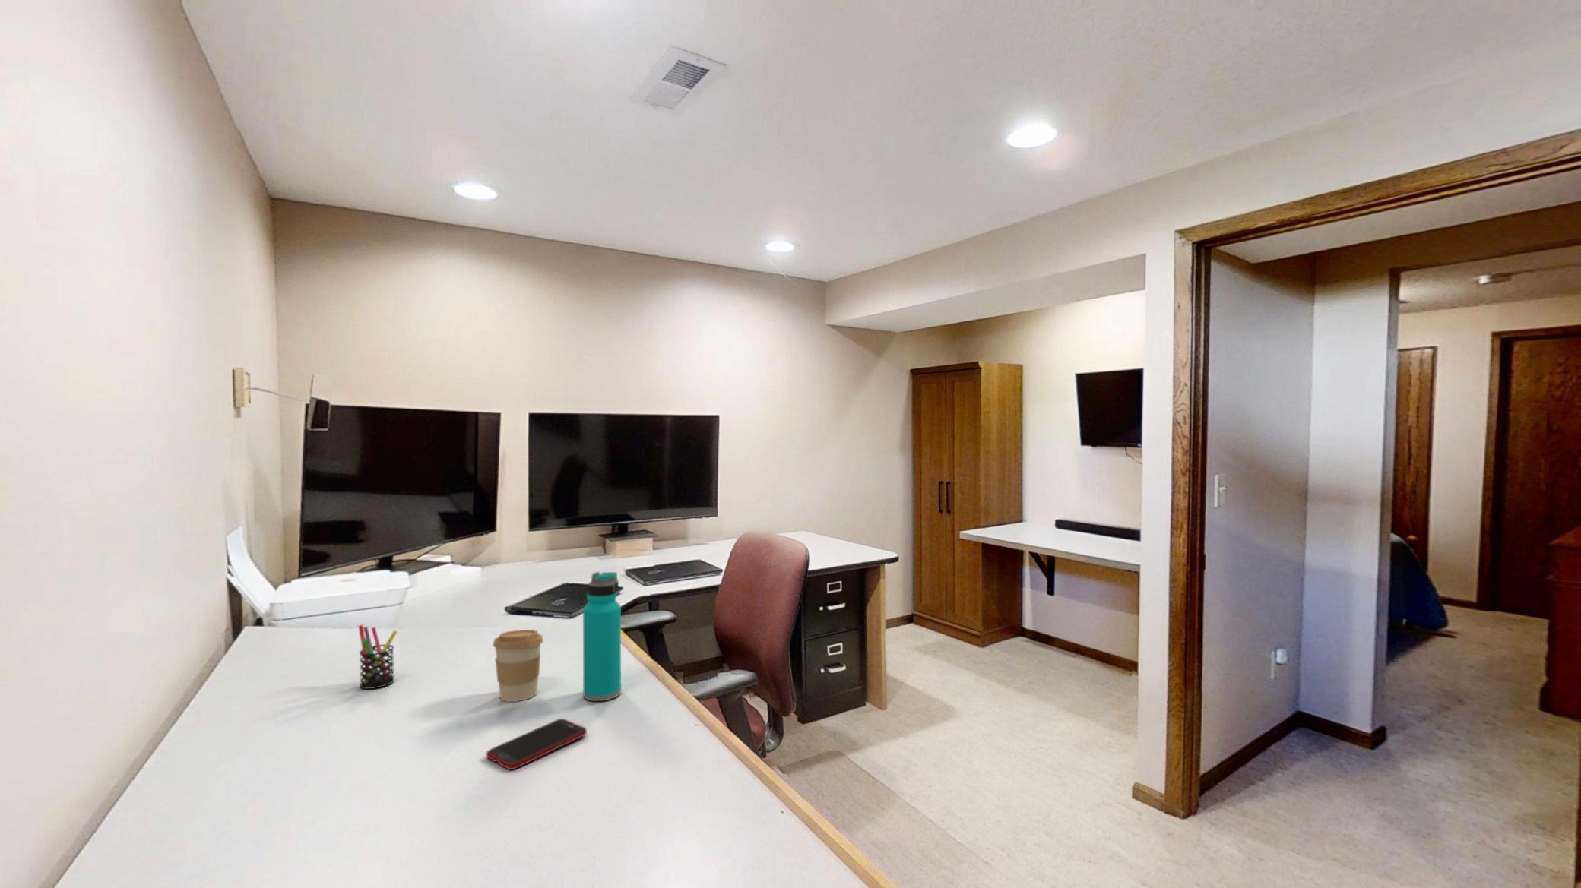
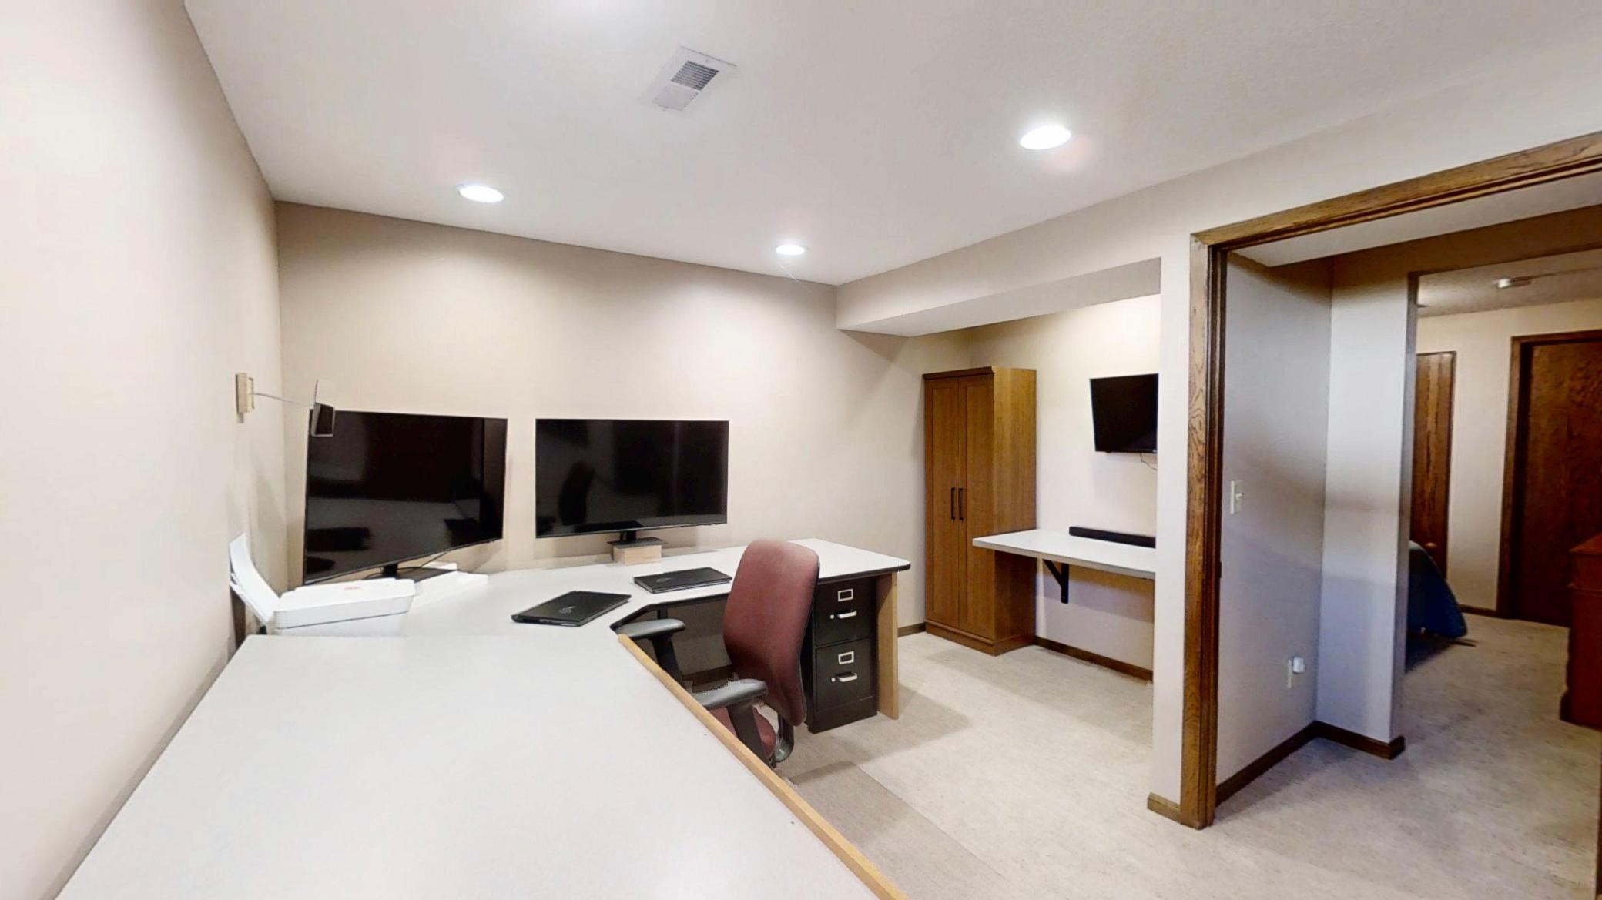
- water bottle [582,571,622,702]
- coffee cup [493,629,544,702]
- cell phone [485,718,587,771]
- pen holder [358,623,399,689]
